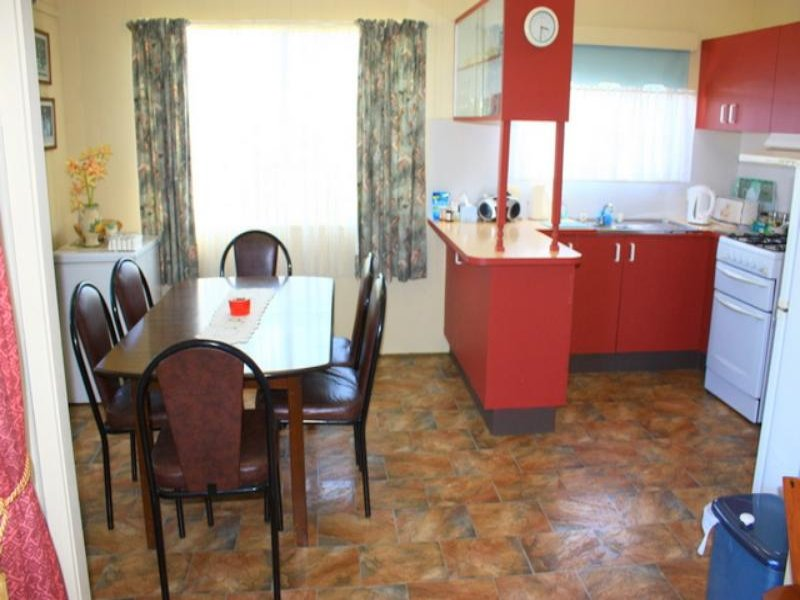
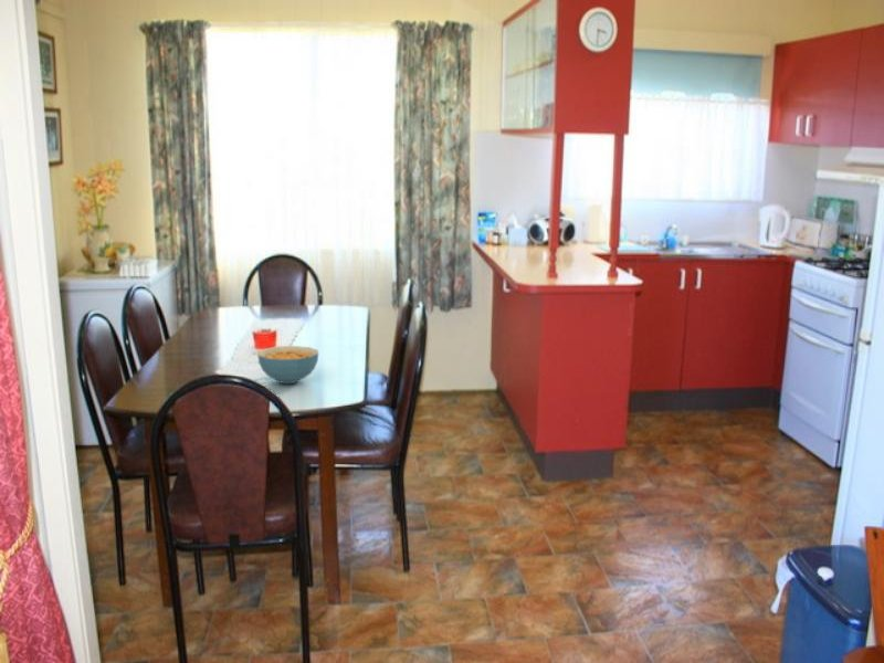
+ cereal bowl [256,345,319,385]
